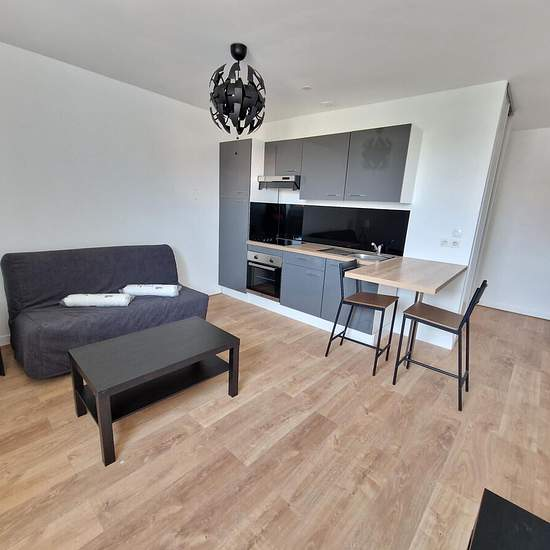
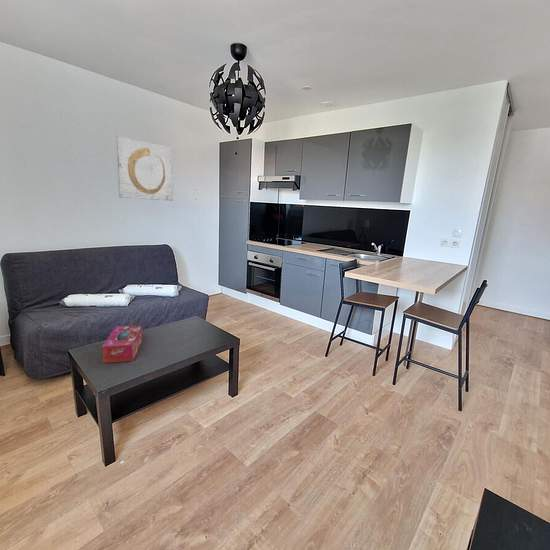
+ wall art [115,135,173,202]
+ tissue box [101,324,143,364]
